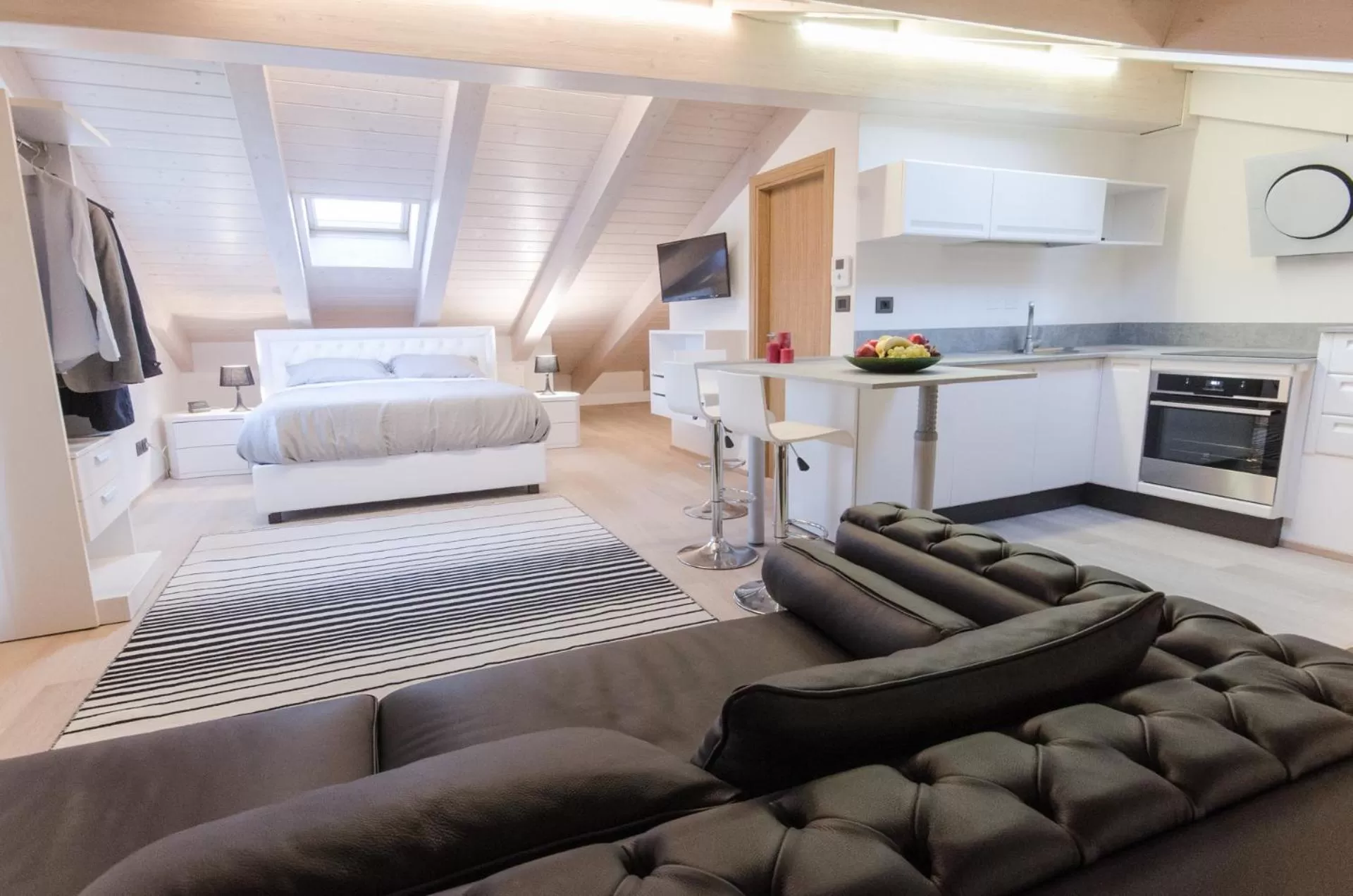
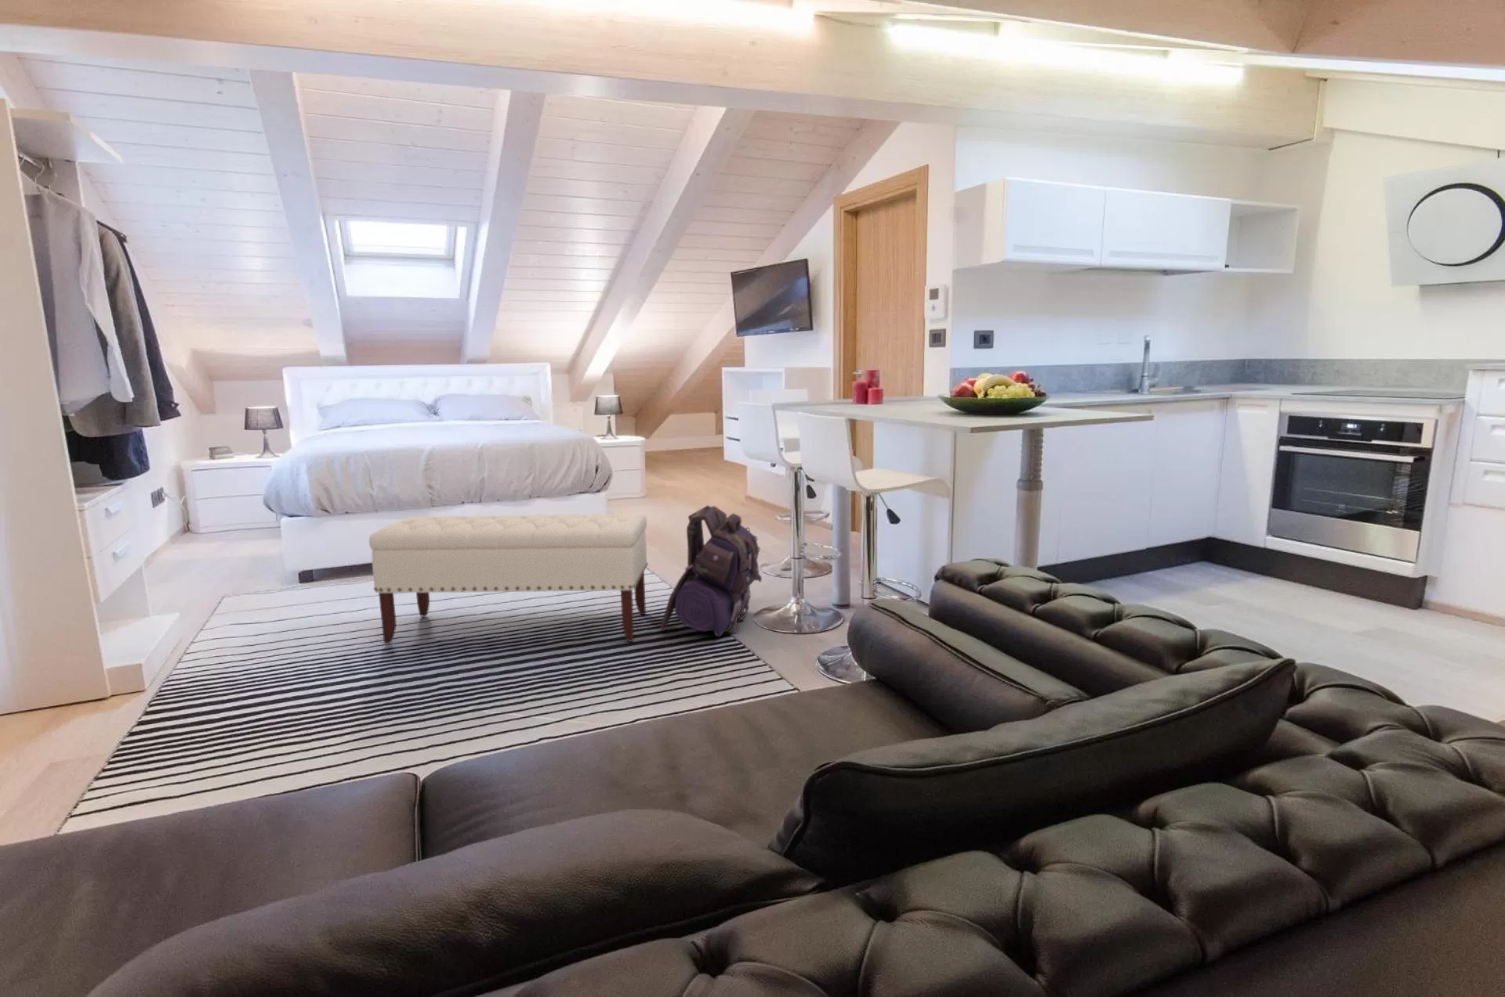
+ backpack [659,505,763,638]
+ bench [368,513,648,645]
